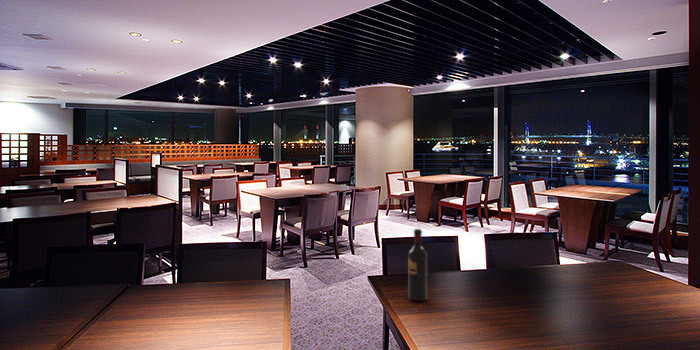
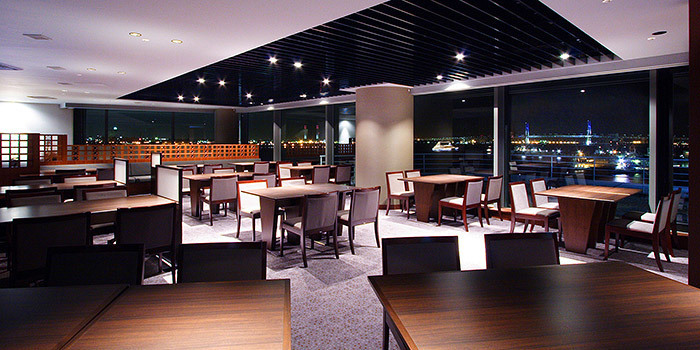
- wine bottle [407,228,428,302]
